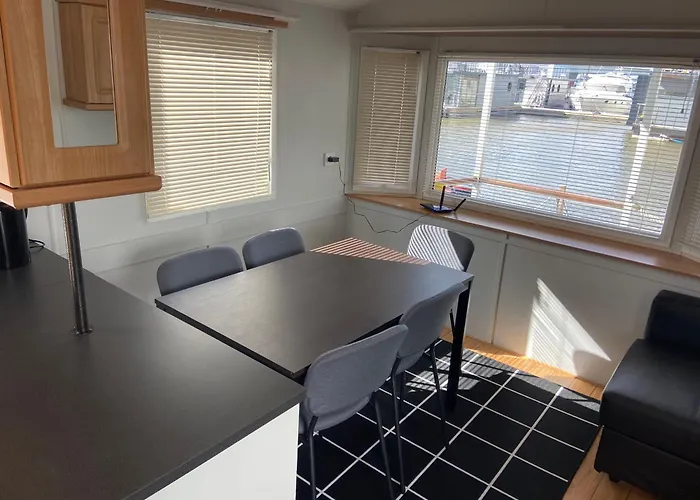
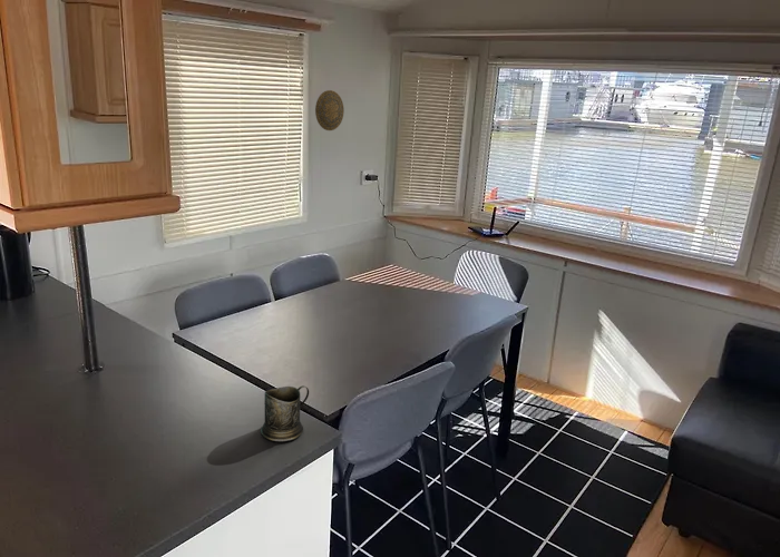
+ mug [260,384,310,442]
+ decorative plate [314,89,345,131]
